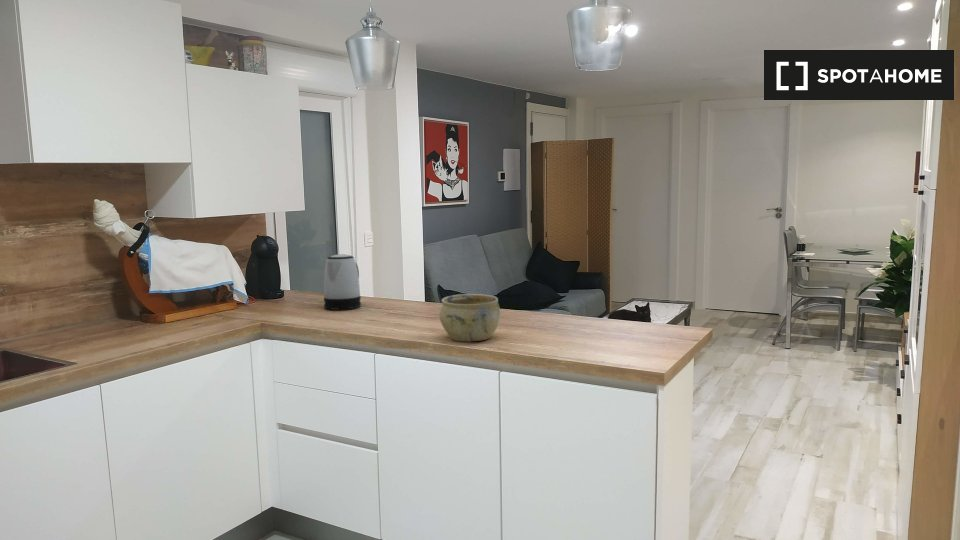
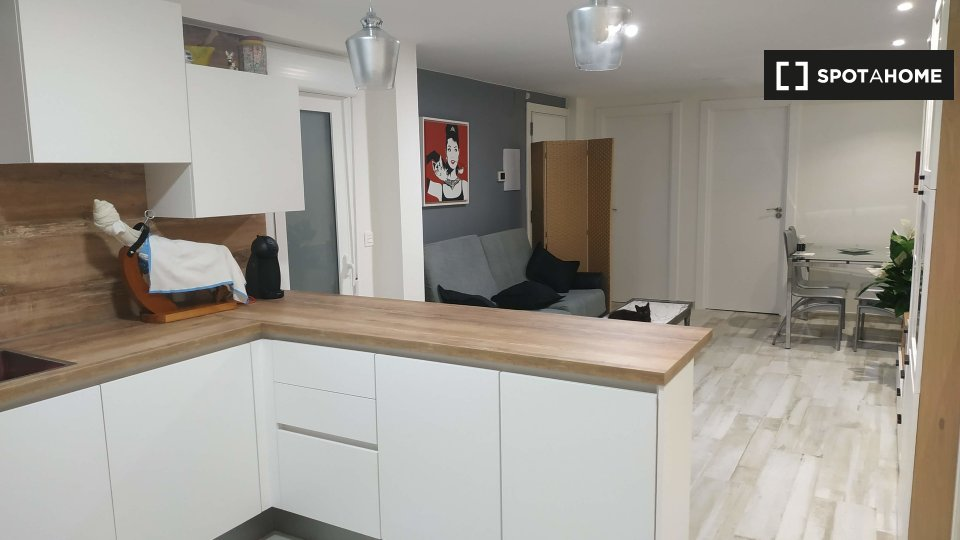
- ceramic bowl [438,293,501,342]
- kettle [323,253,362,311]
